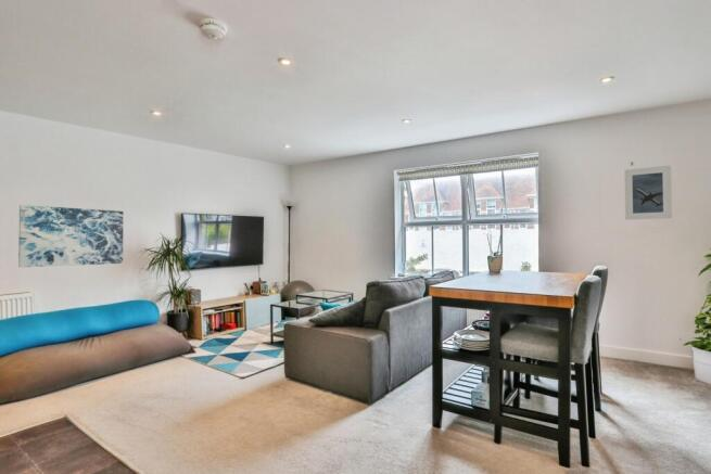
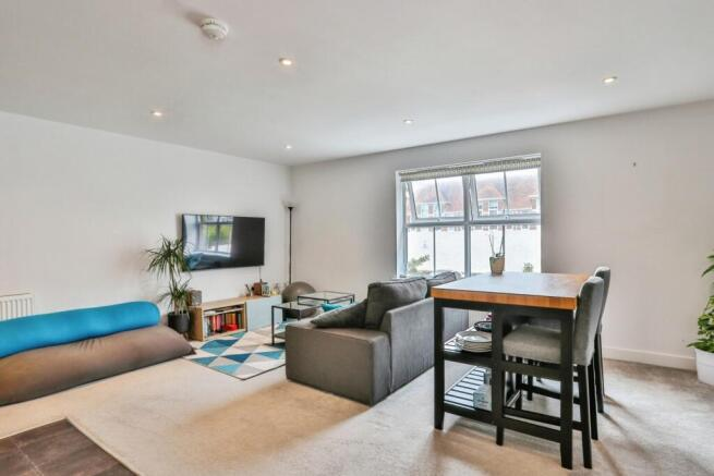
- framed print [623,164,673,221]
- wall art [17,204,125,268]
